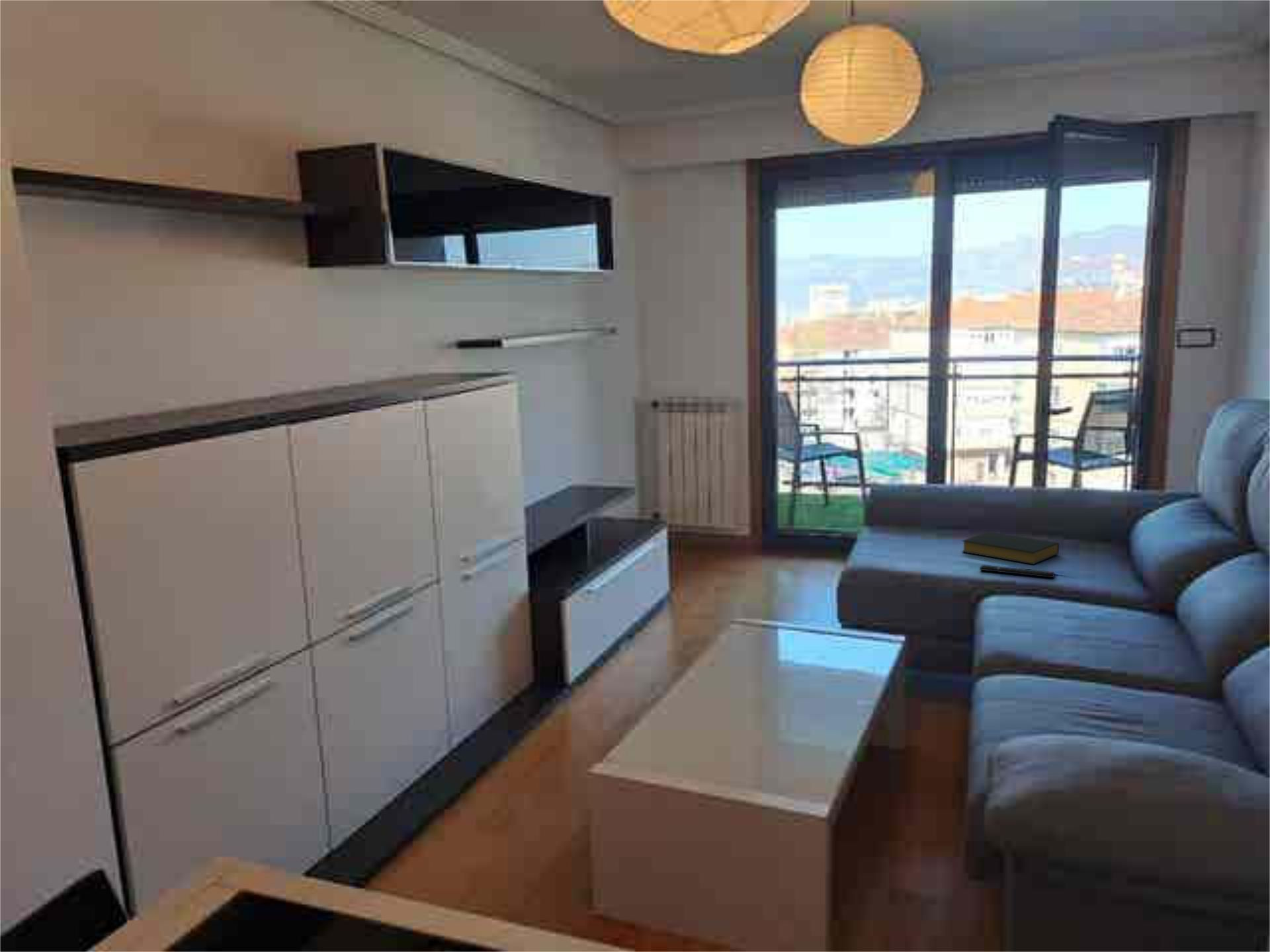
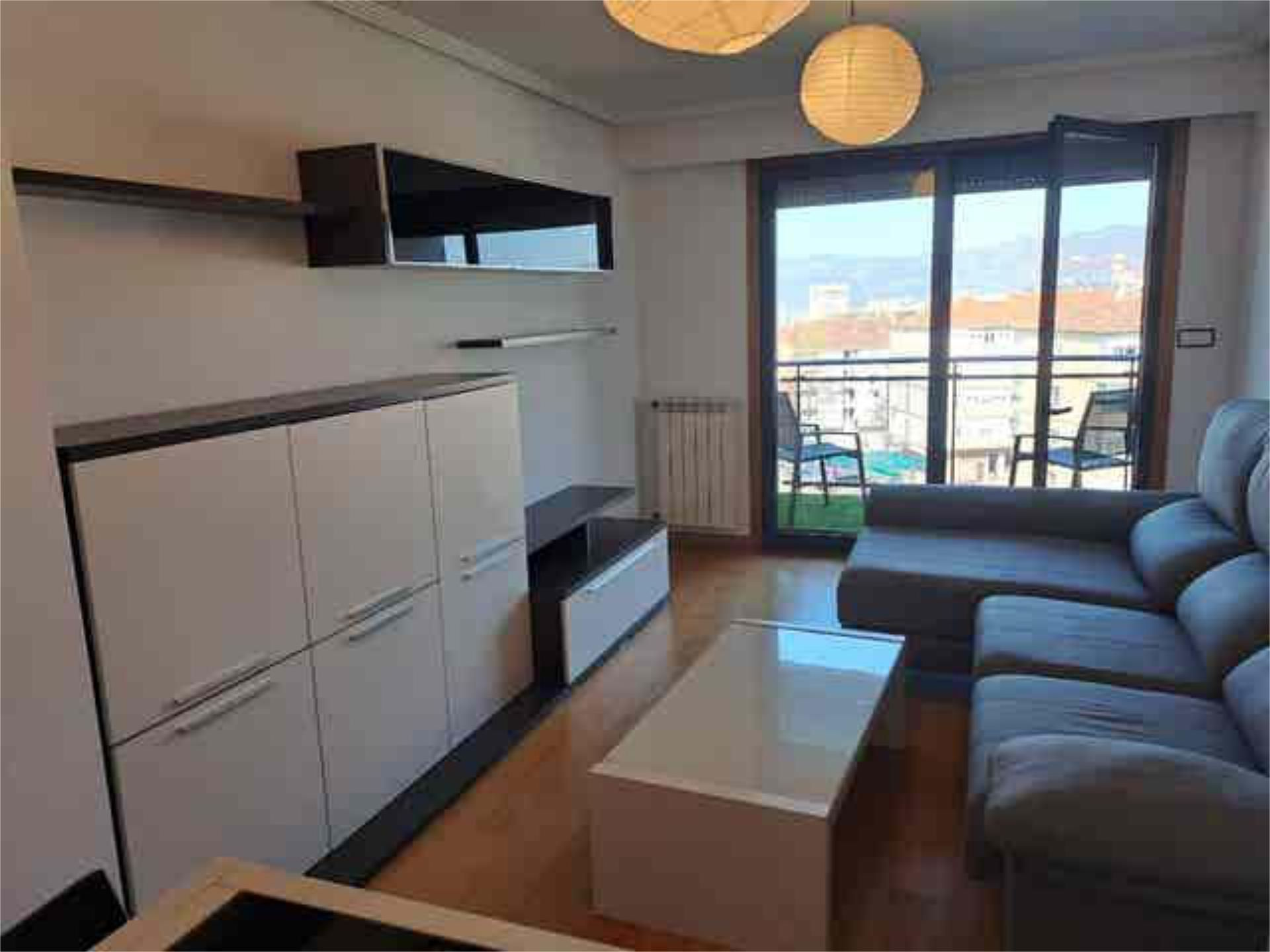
- remote control [979,564,1055,578]
- hardback book [961,532,1060,565]
